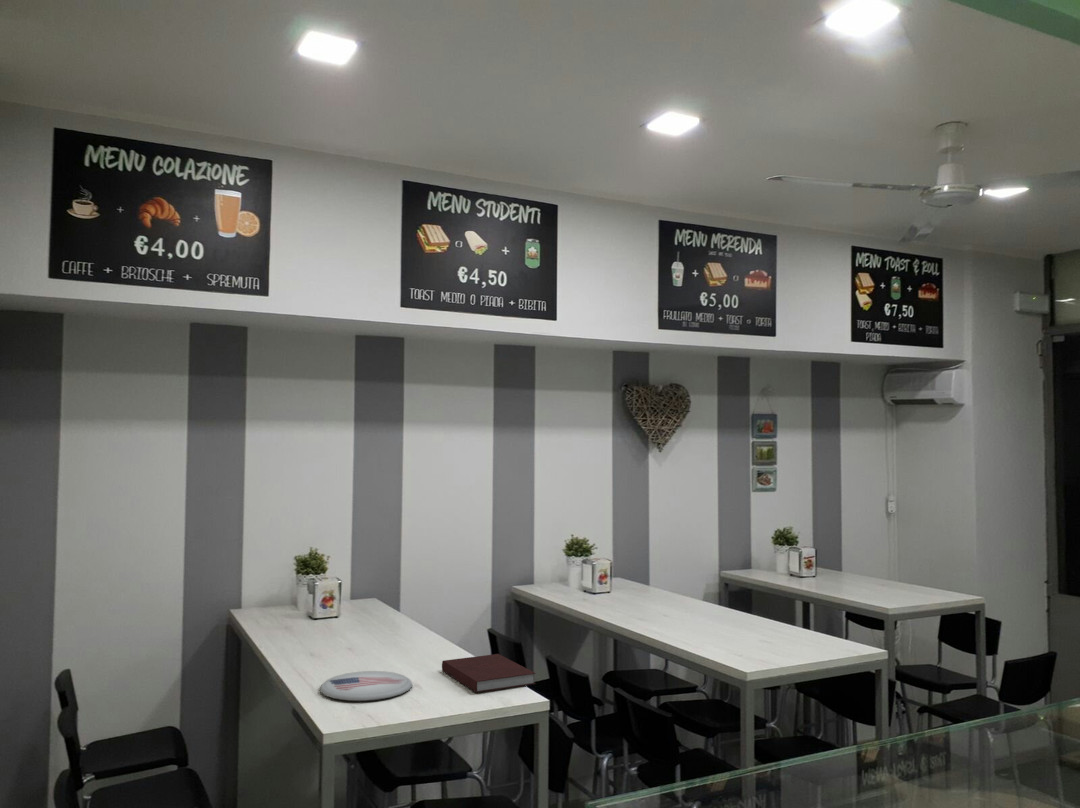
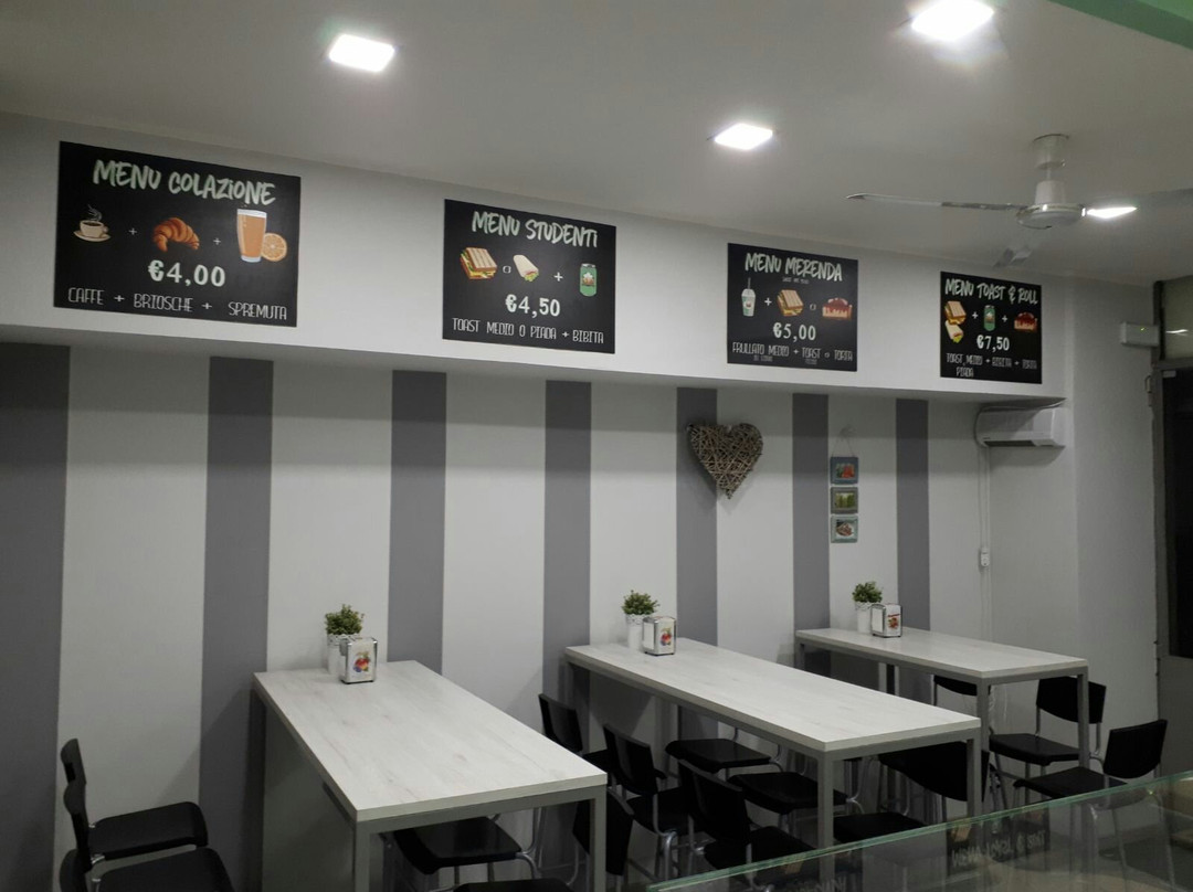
- notebook [441,653,536,693]
- plate [319,670,414,702]
